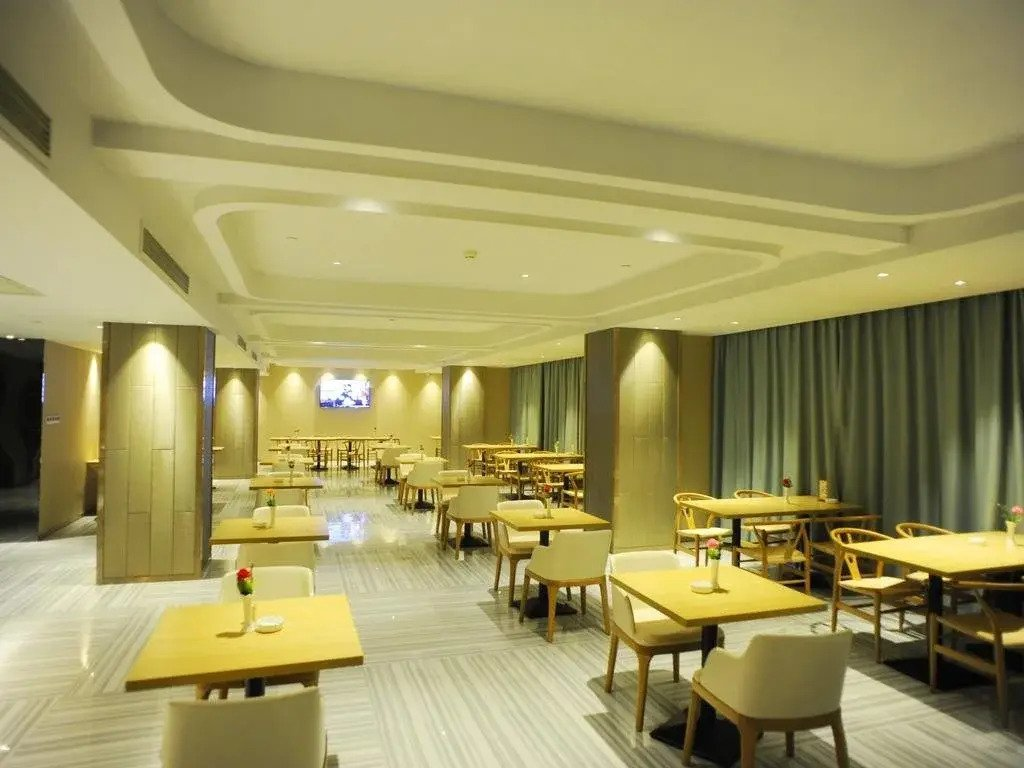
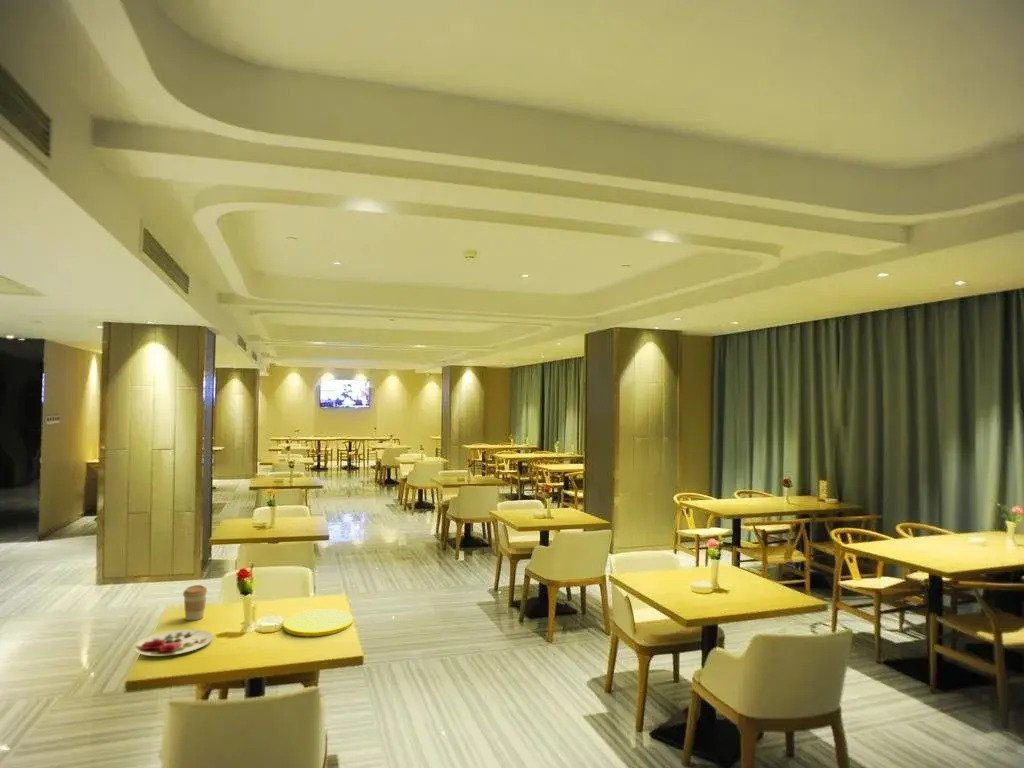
+ plate [133,628,214,657]
+ coffee cup [182,584,208,621]
+ plate [282,608,354,637]
